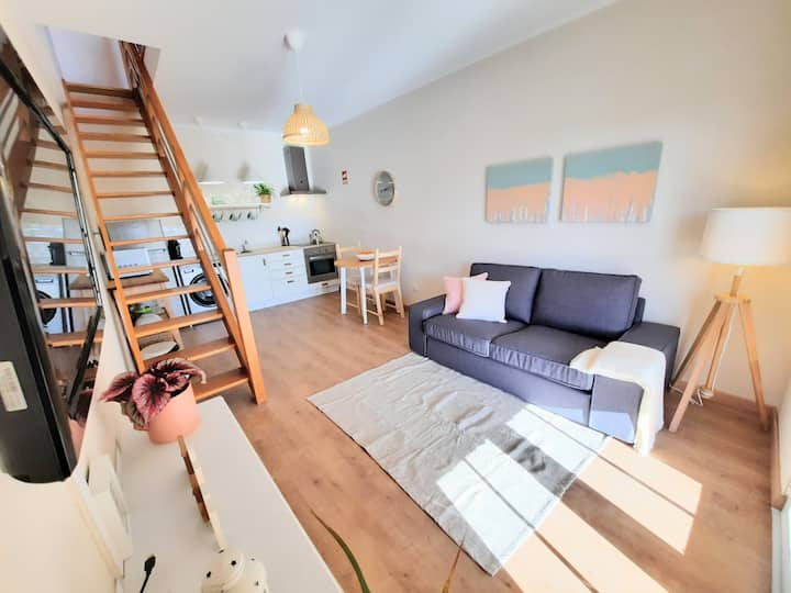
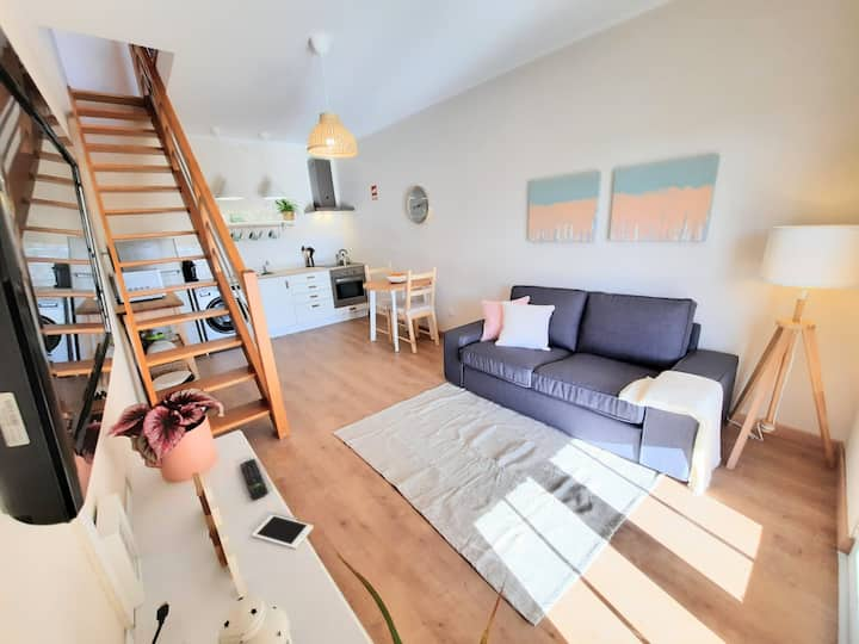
+ remote control [239,458,270,502]
+ cell phone [251,514,315,550]
